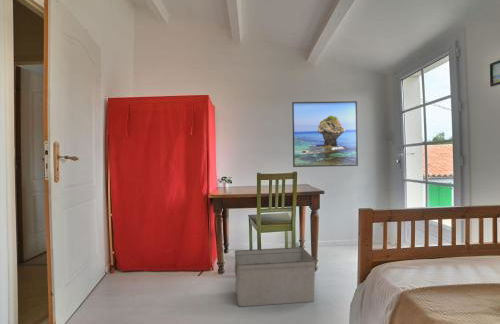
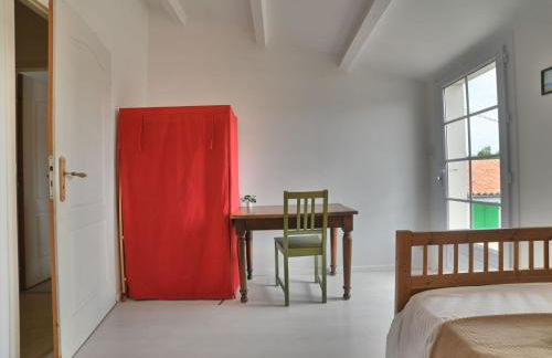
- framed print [291,100,359,168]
- storage bin [234,246,317,308]
